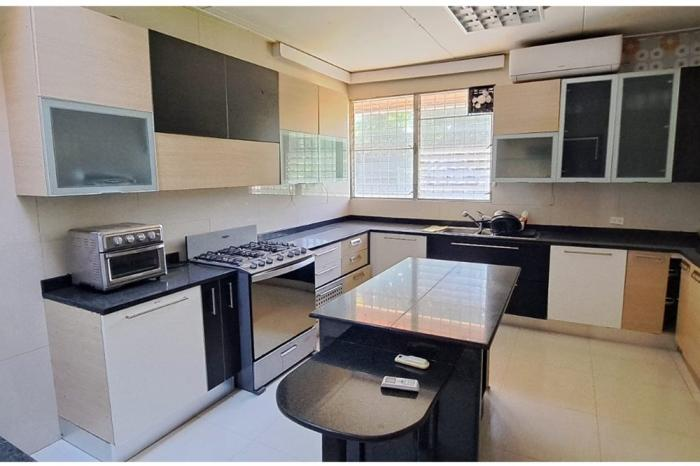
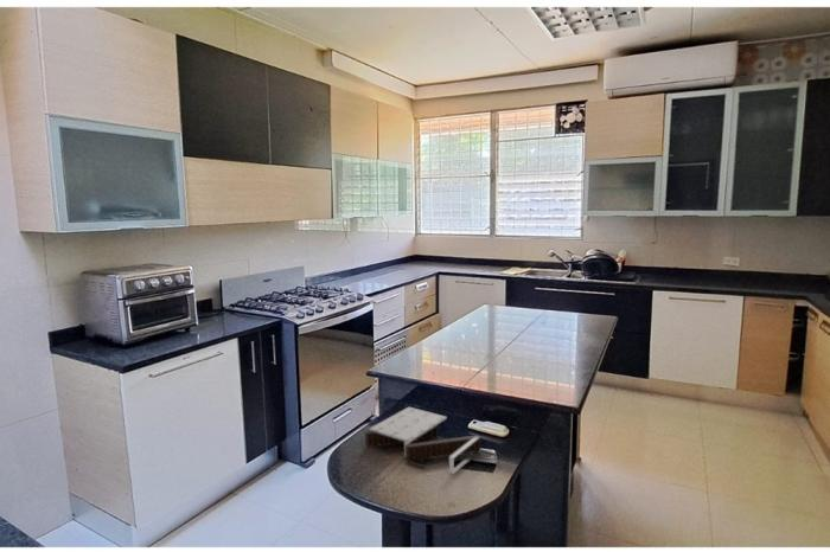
+ staircase [363,406,498,475]
